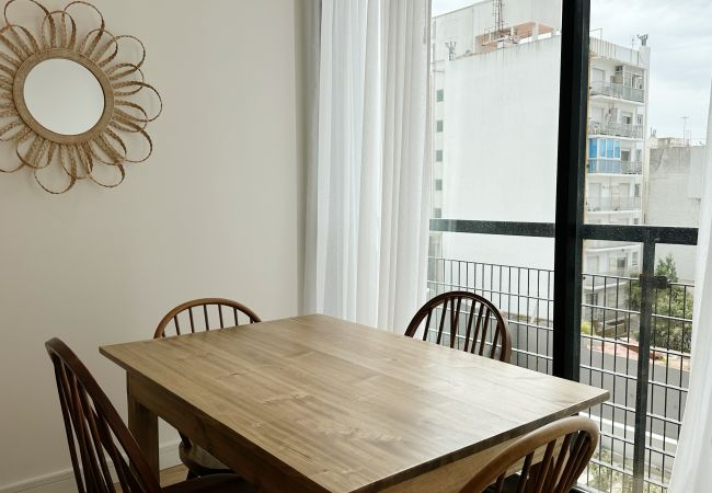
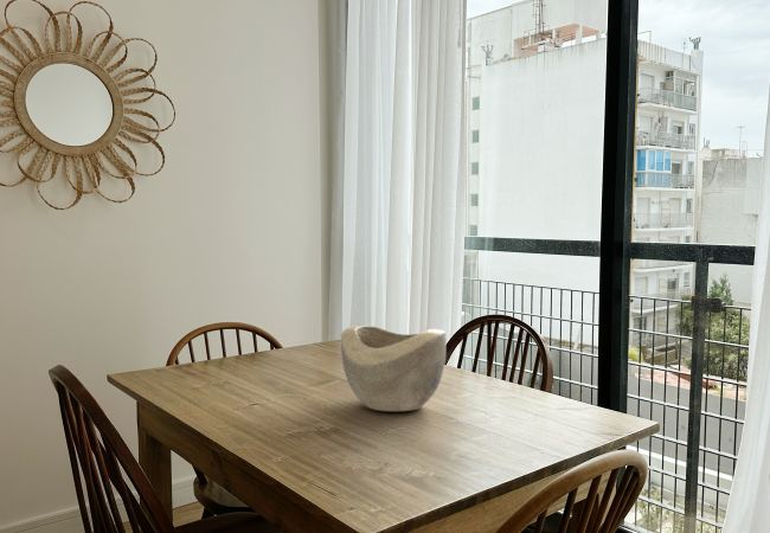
+ decorative bowl [340,325,448,412]
